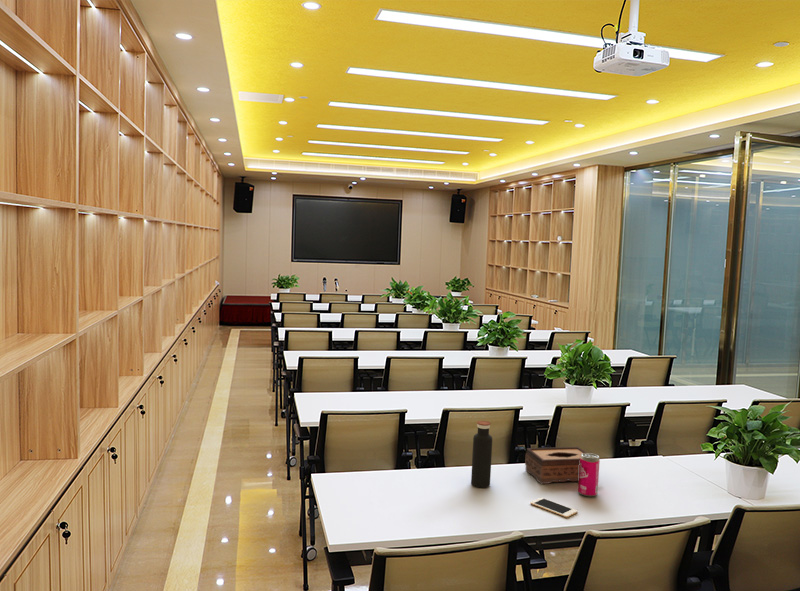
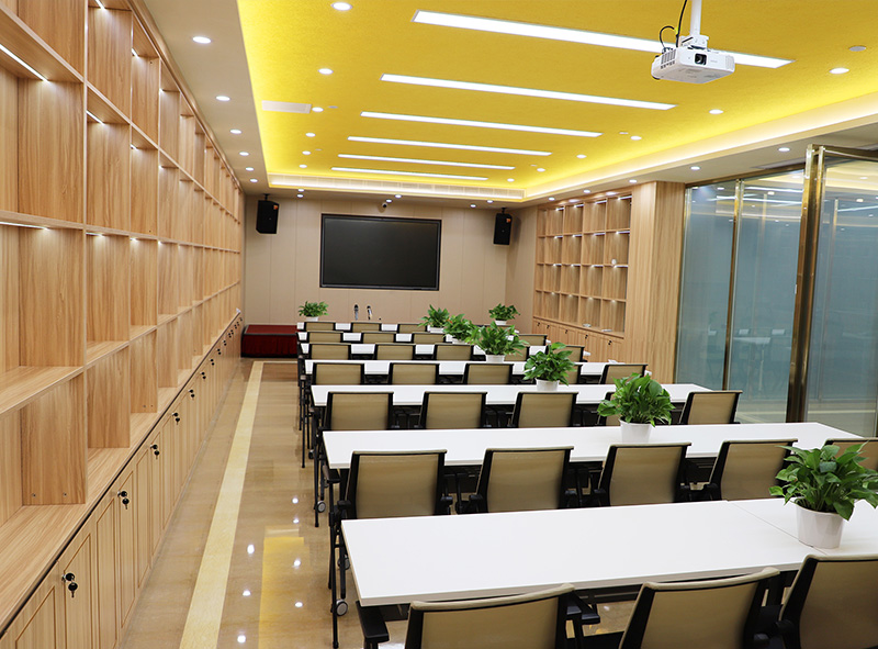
- cell phone [529,496,578,518]
- beverage can [577,452,601,498]
- tissue box [524,446,588,485]
- water bottle [470,420,493,489]
